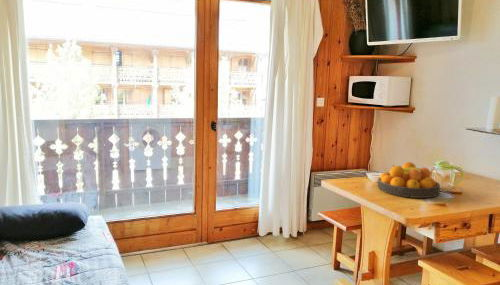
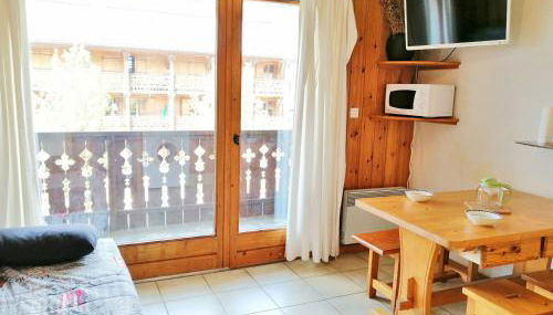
- fruit bowl [377,161,441,199]
